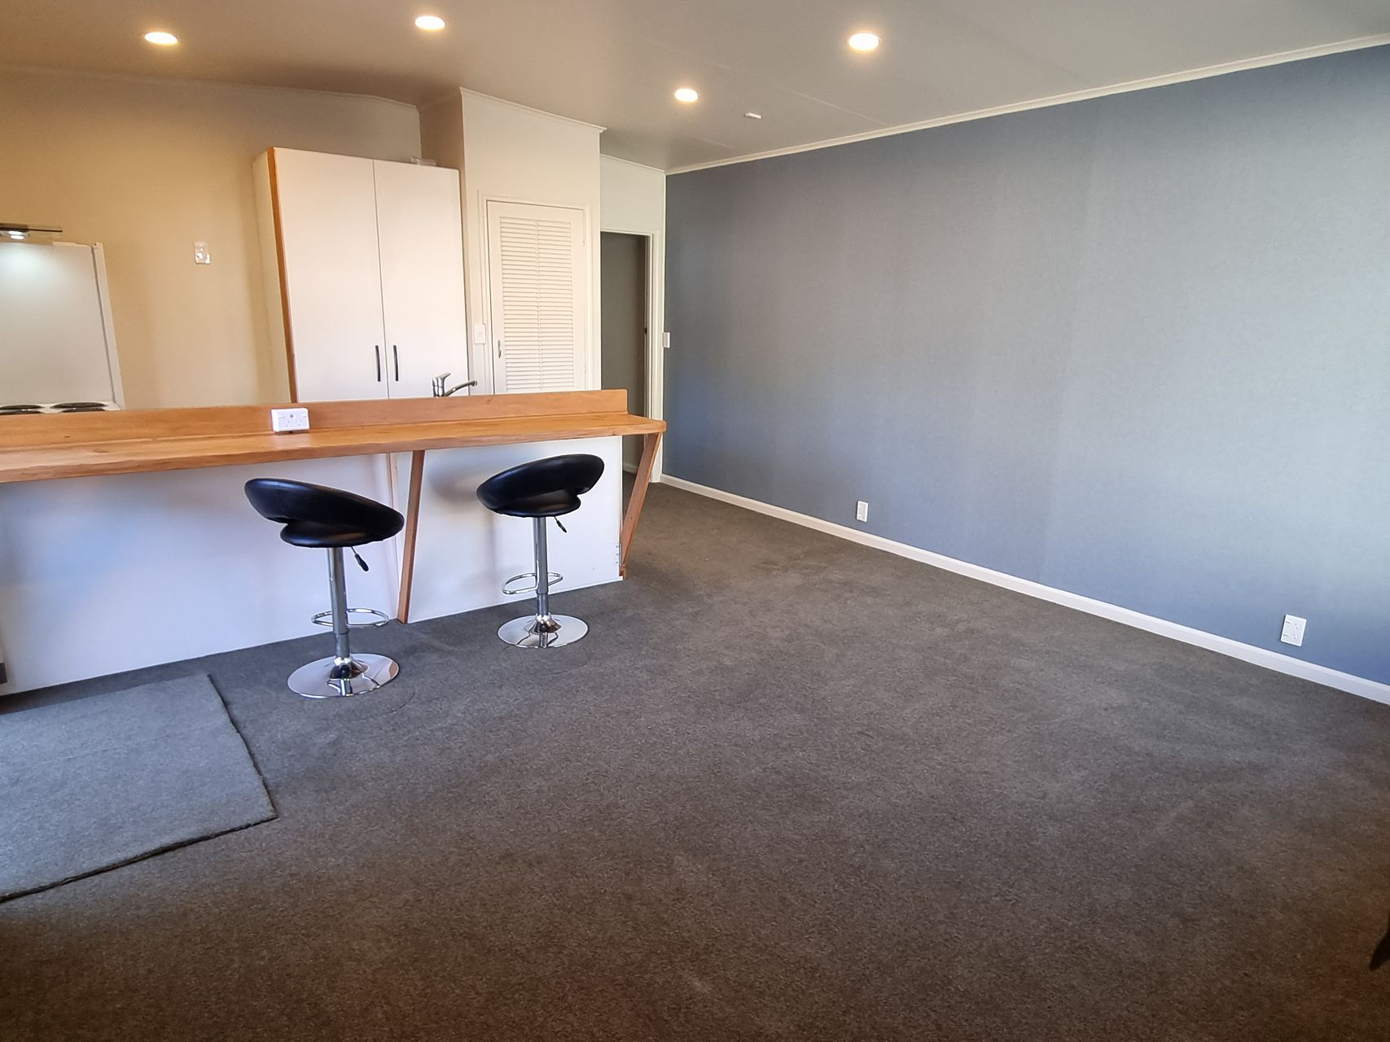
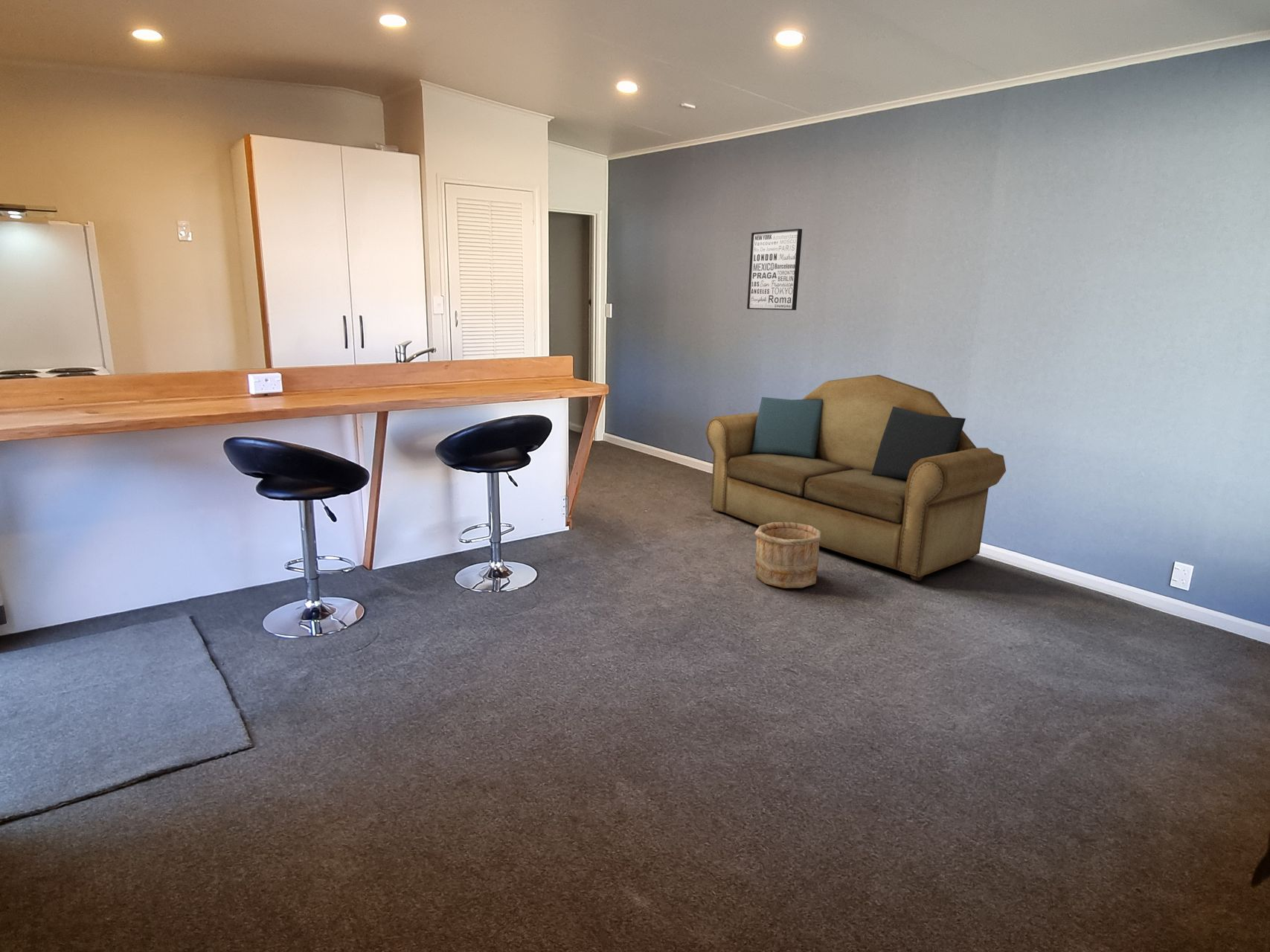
+ wooden bucket [754,522,821,589]
+ wall art [746,228,803,311]
+ sofa [705,374,1007,582]
